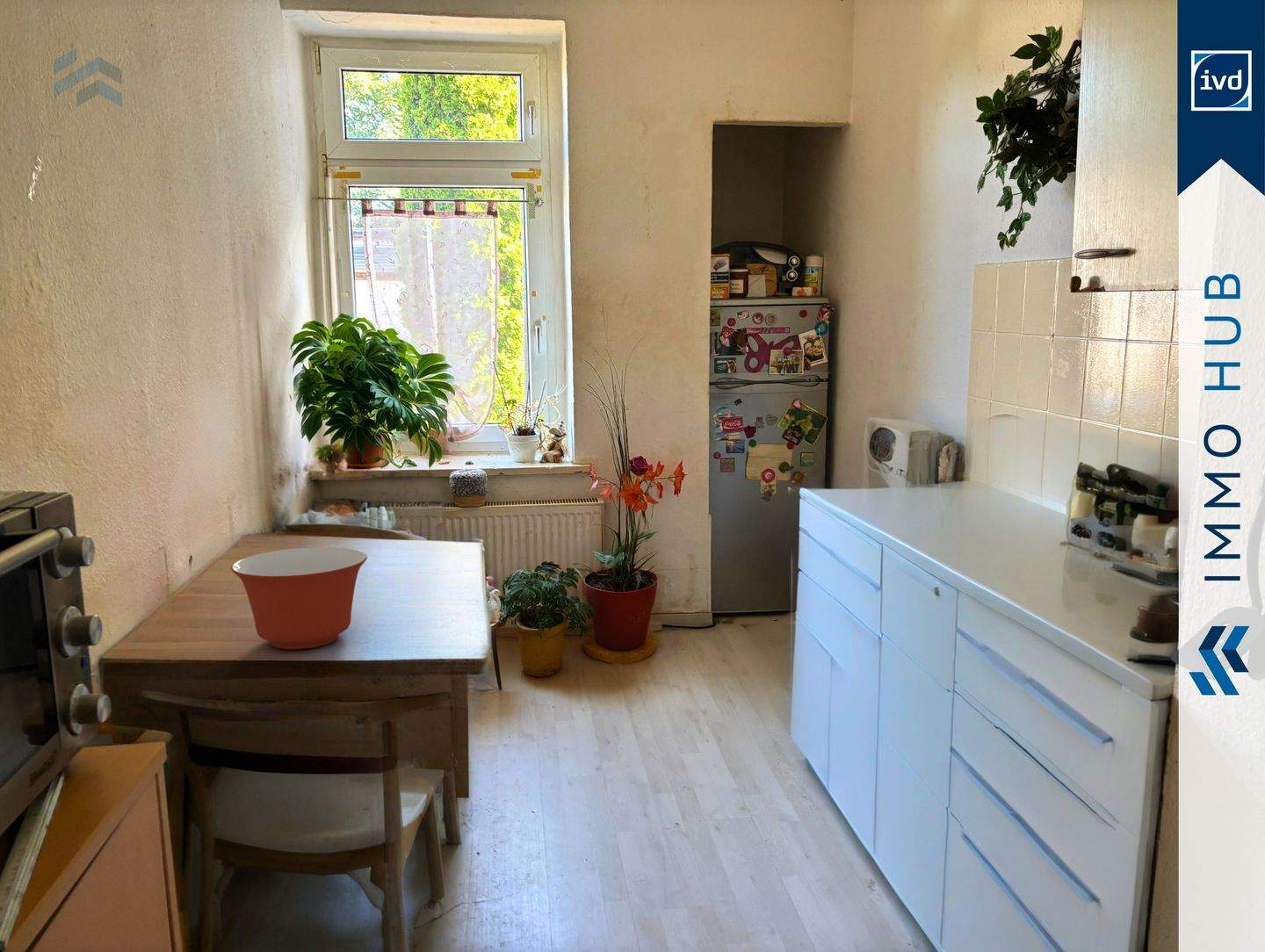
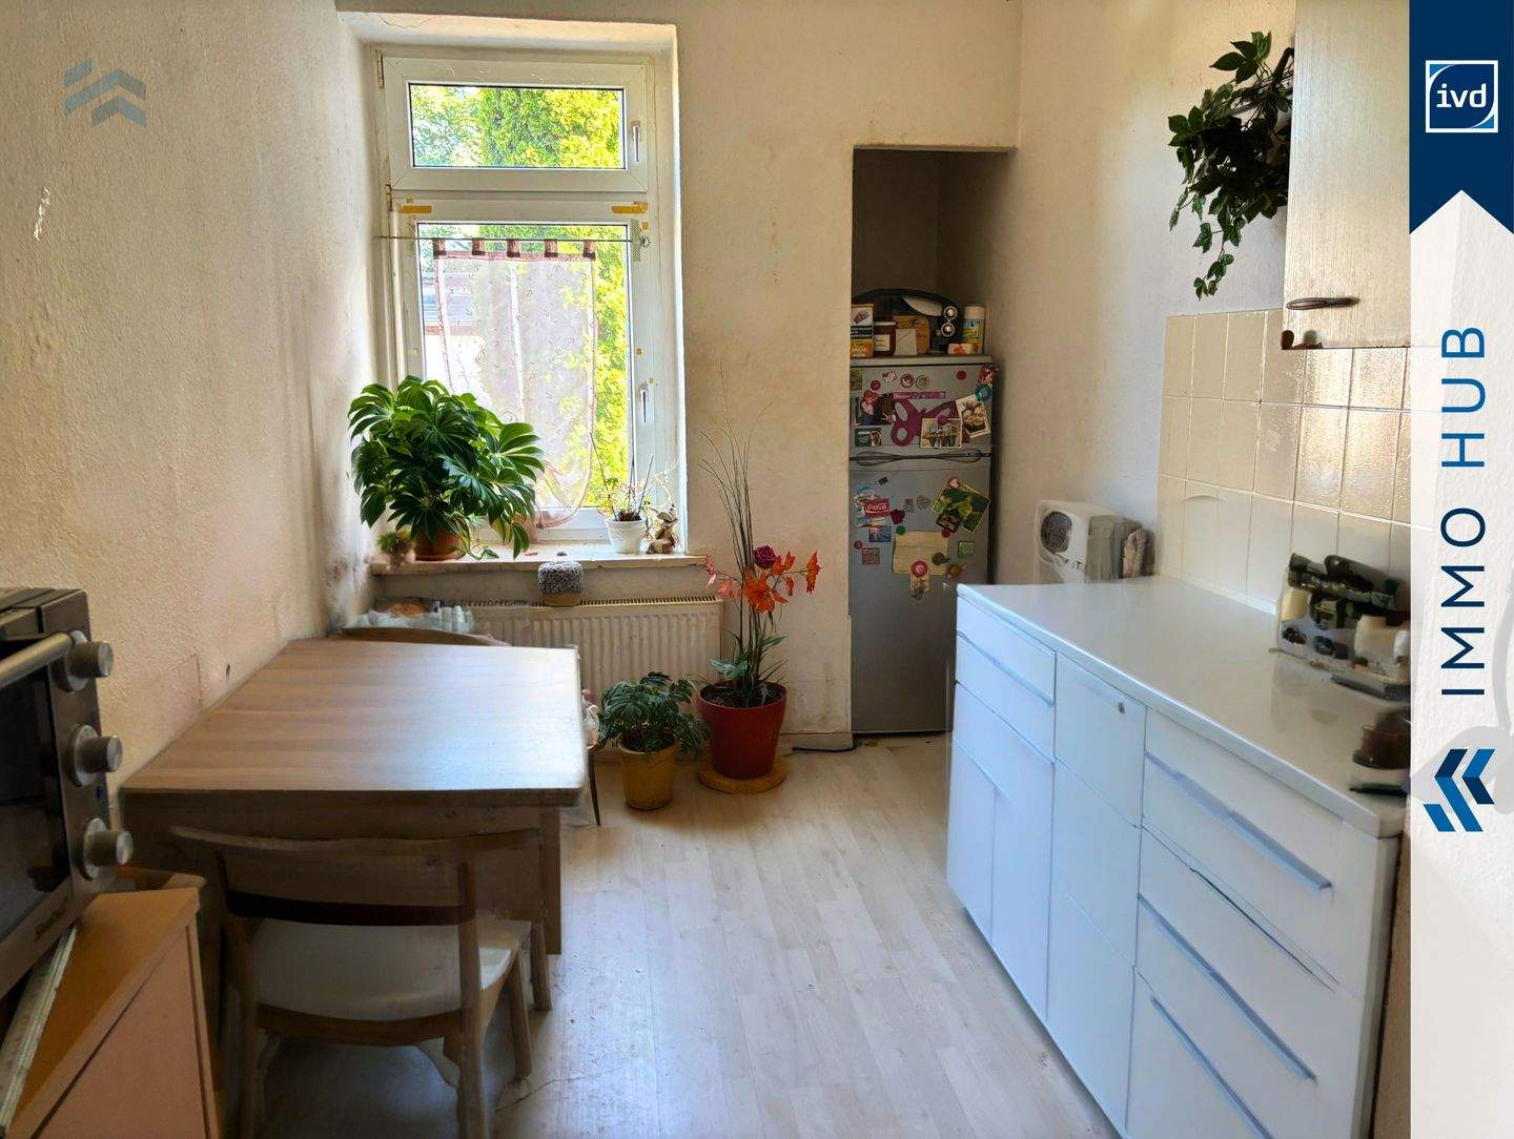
- mixing bowl [230,546,368,650]
